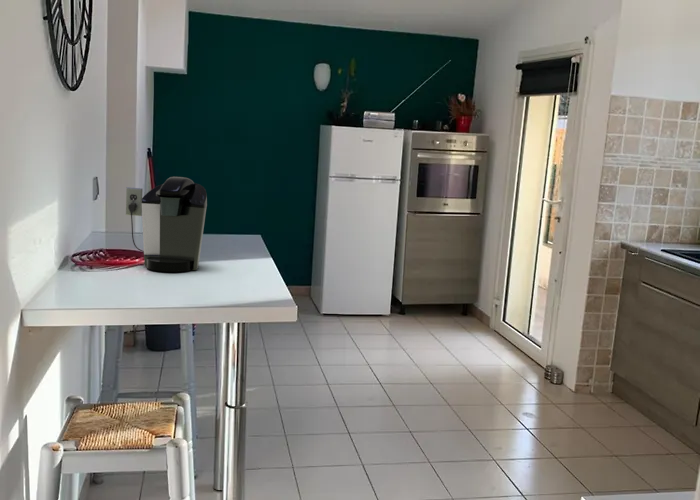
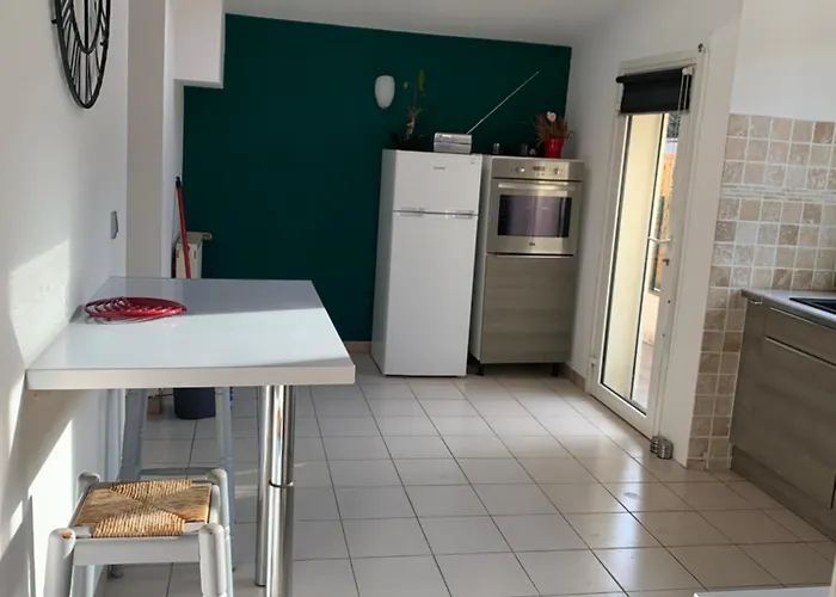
- coffee maker [125,176,208,273]
